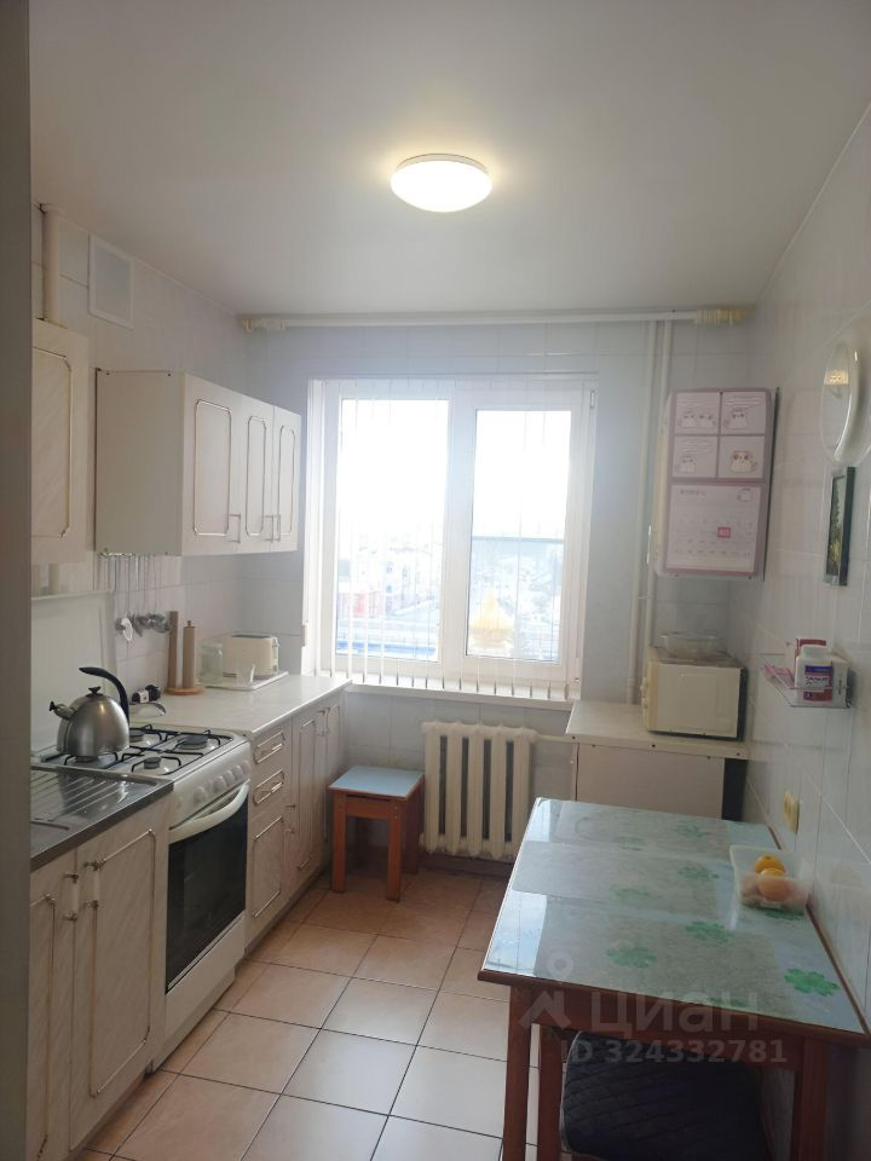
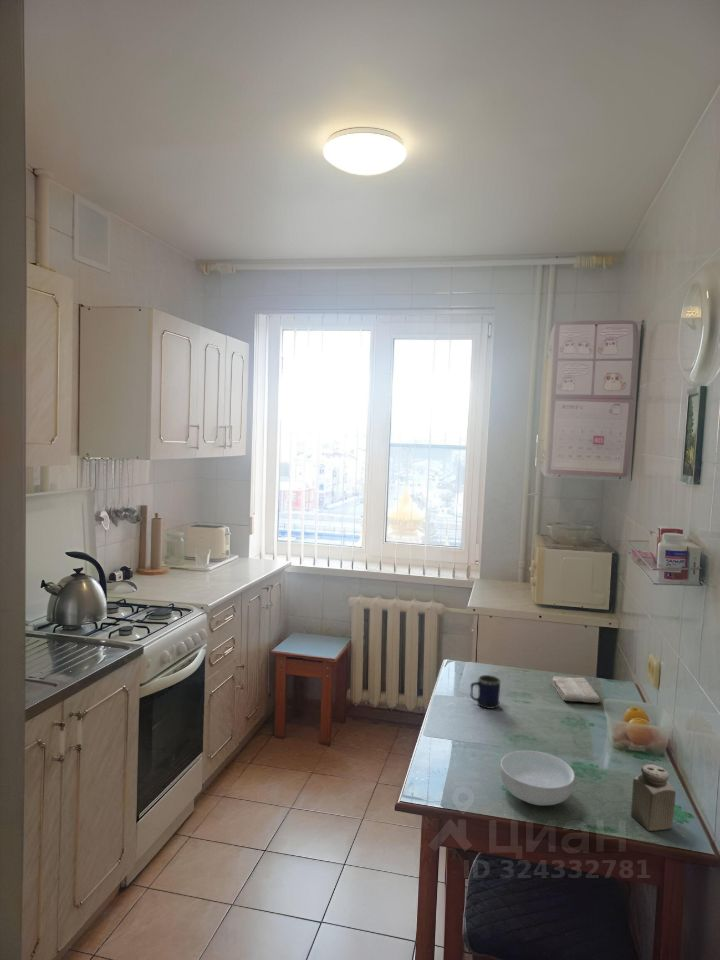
+ mug [470,674,502,710]
+ cereal bowl [499,750,576,806]
+ washcloth [552,675,601,704]
+ salt shaker [630,764,677,832]
